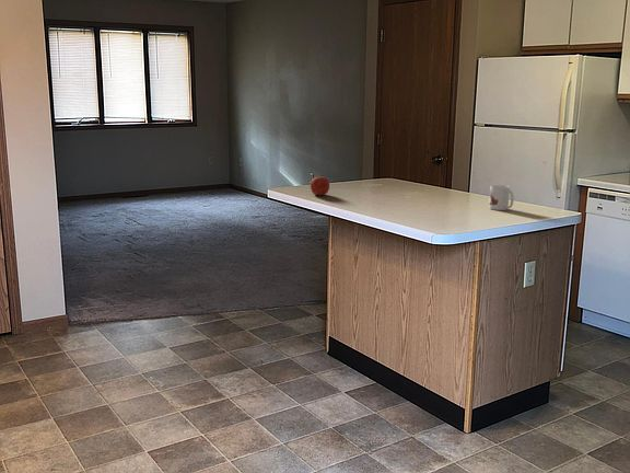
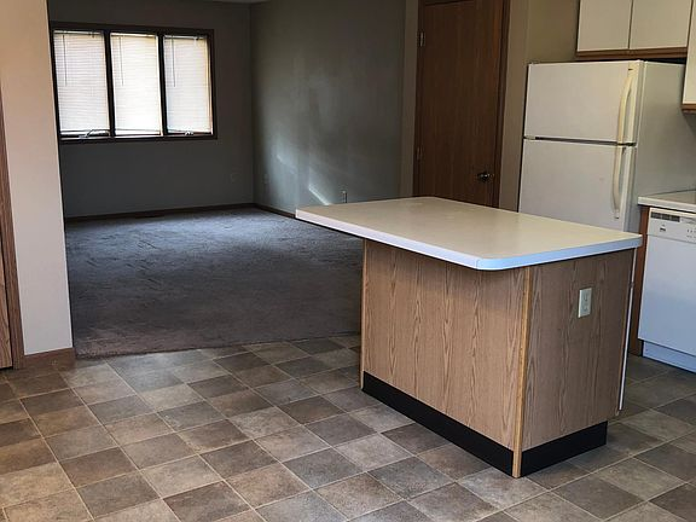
- apple [310,174,330,196]
- mug [488,184,515,211]
